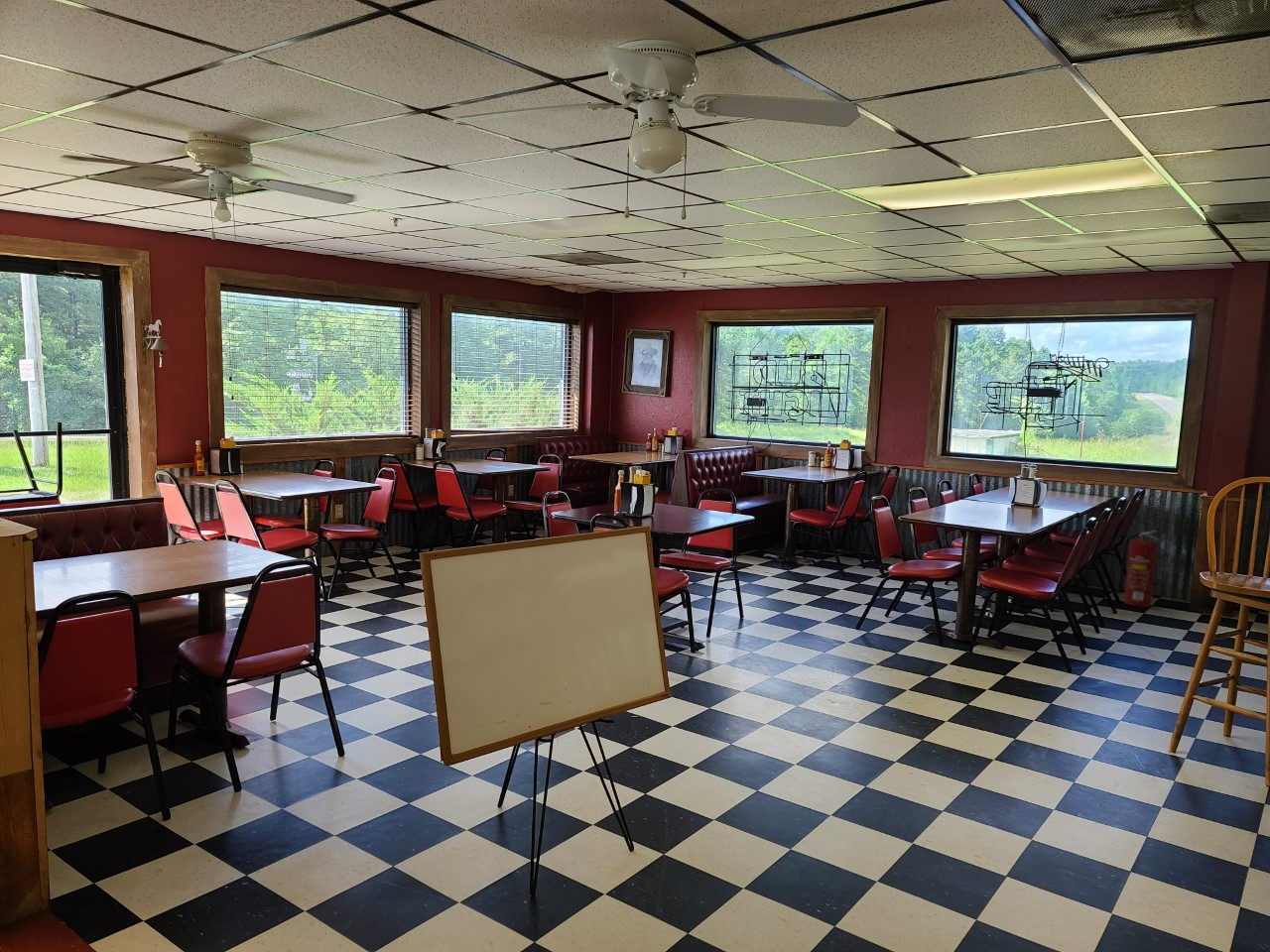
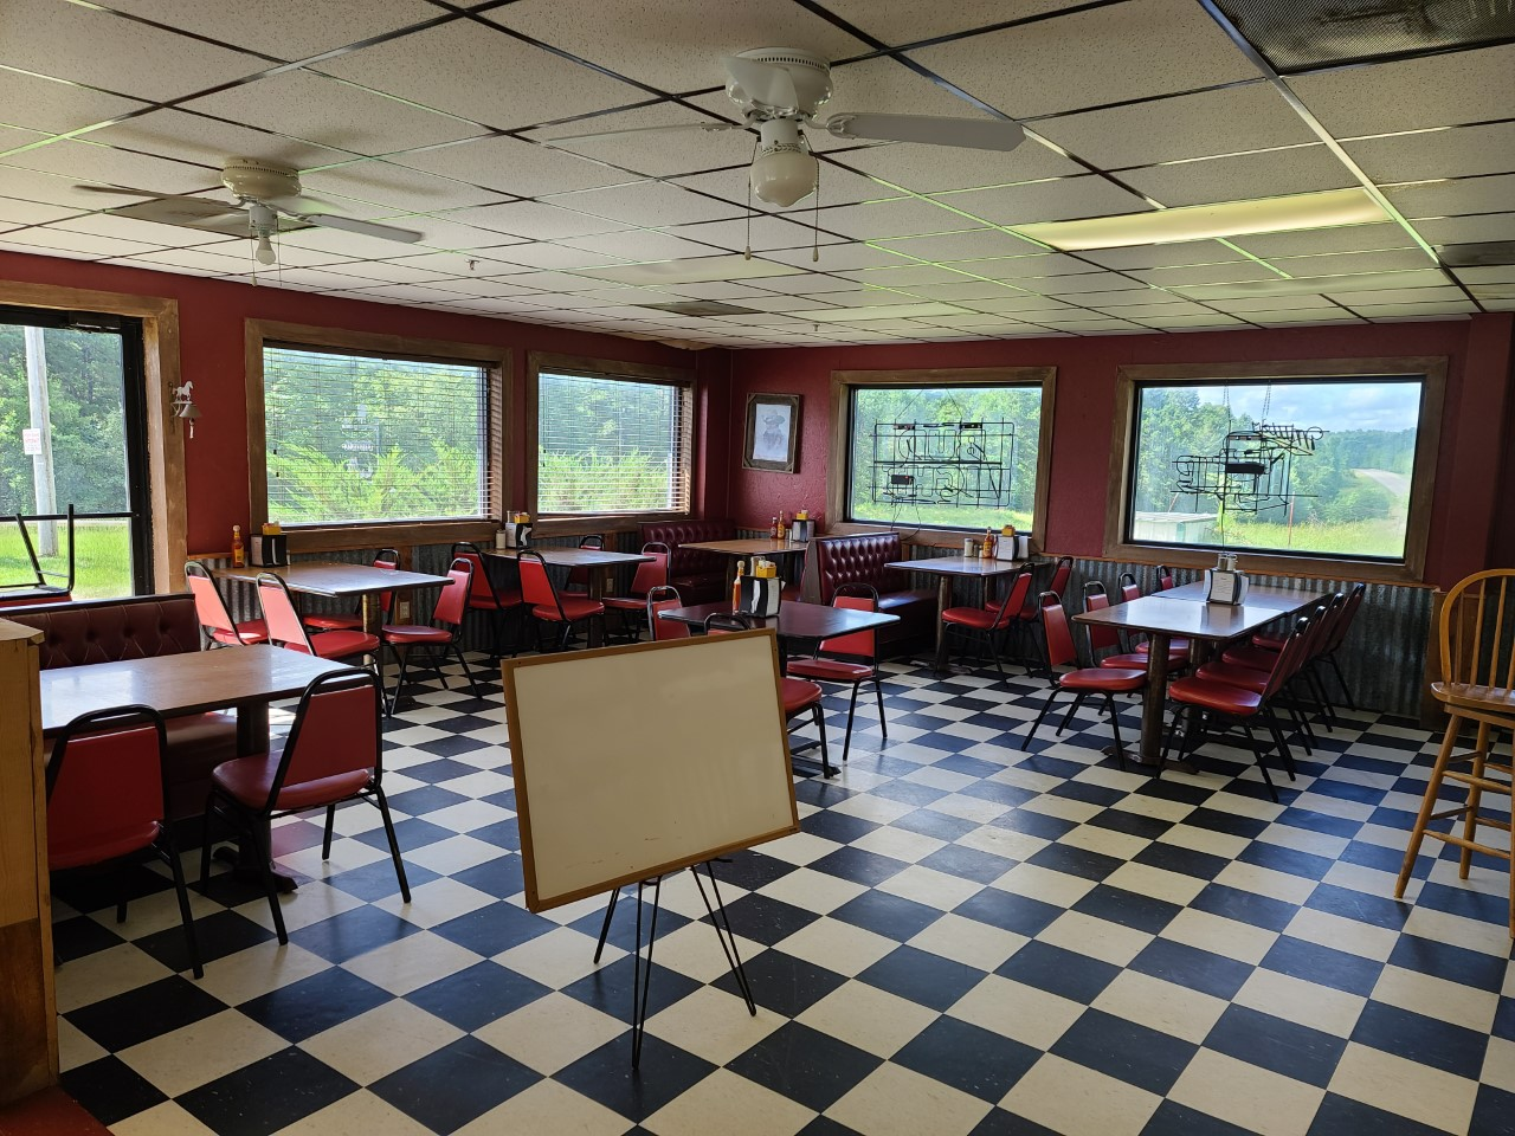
- fire extinguisher [1115,530,1161,608]
